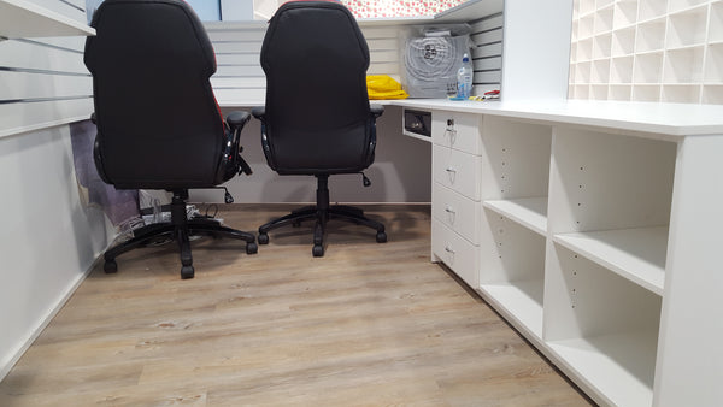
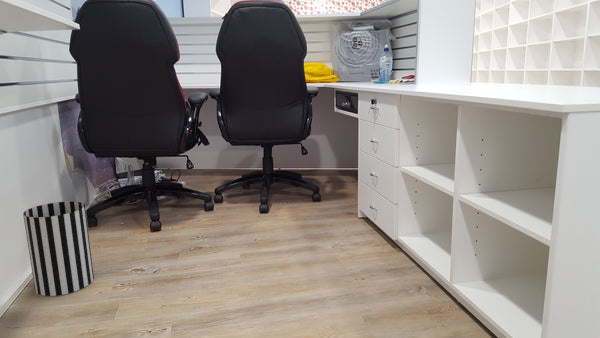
+ wastebasket [22,200,95,297]
